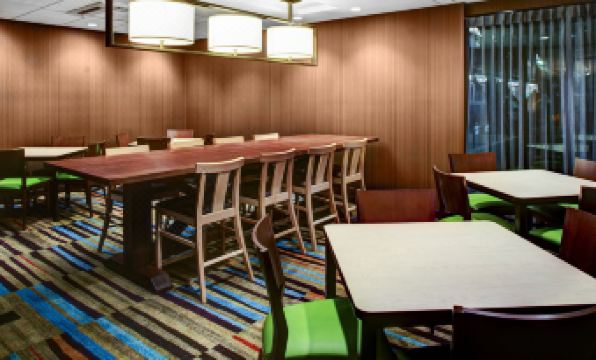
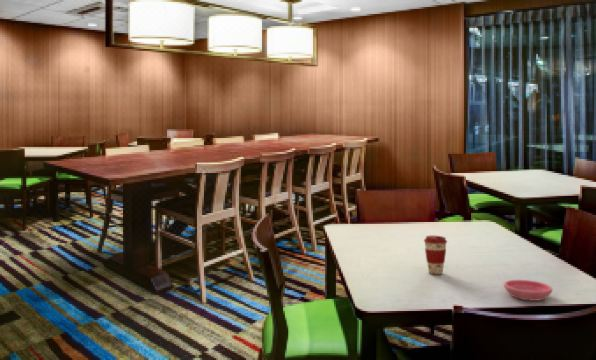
+ saucer [503,279,553,302]
+ coffee cup [423,235,448,275]
